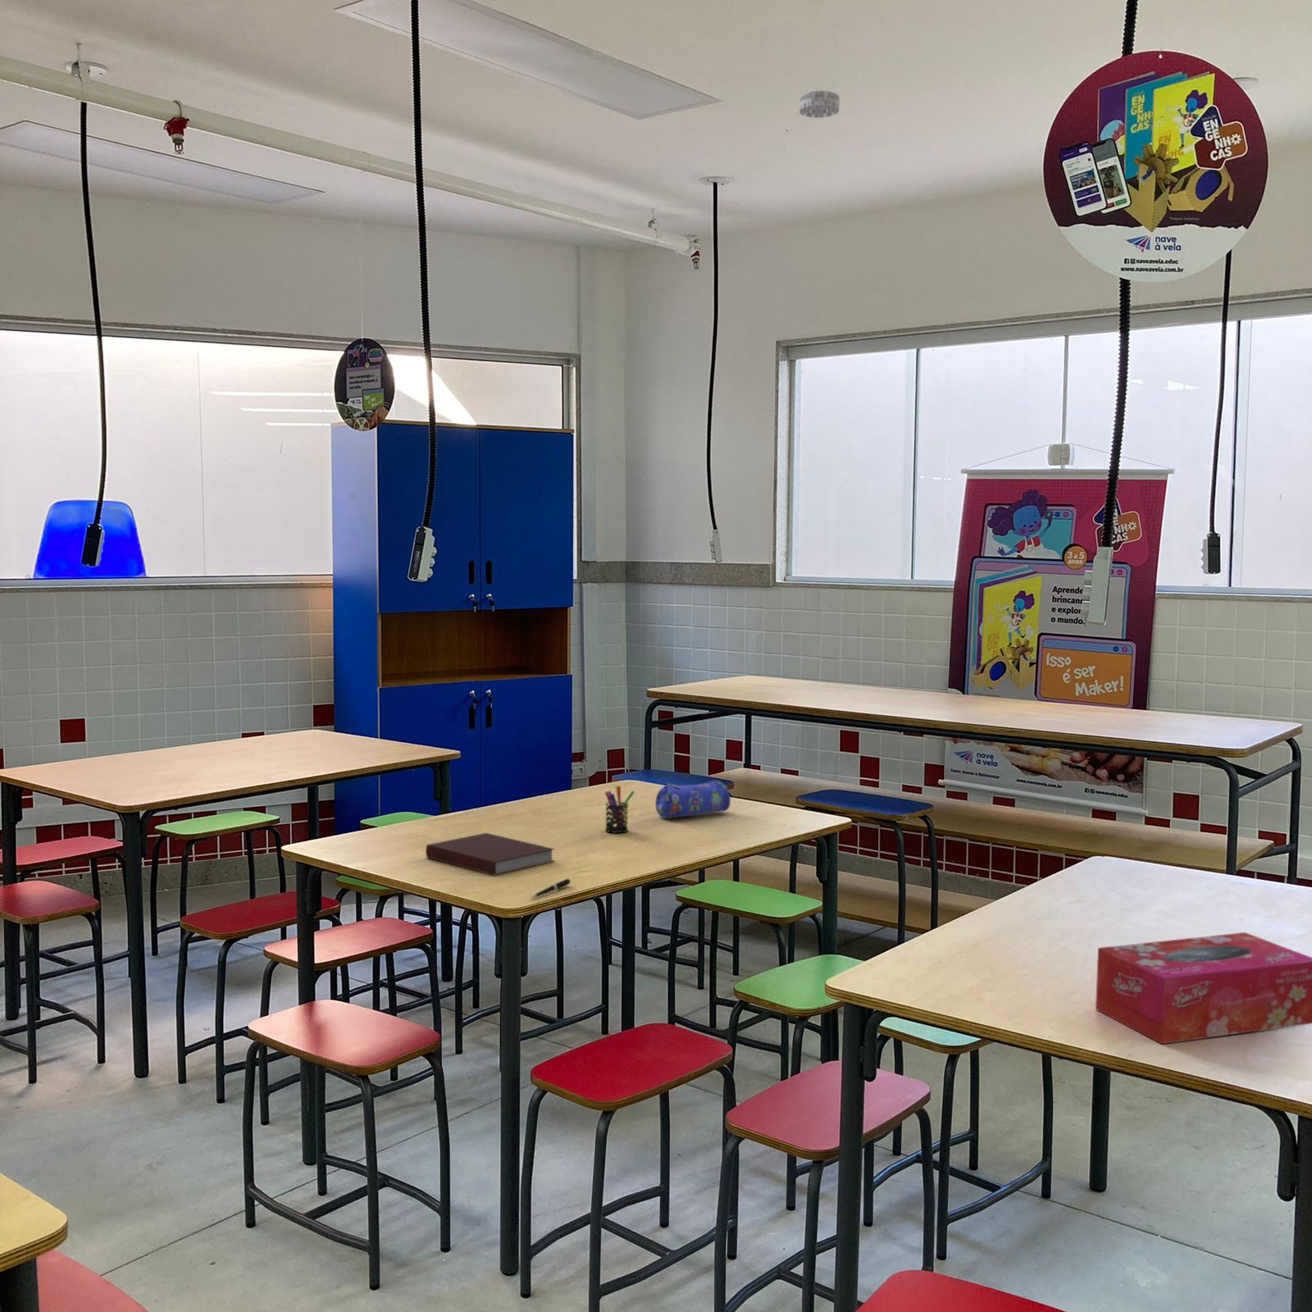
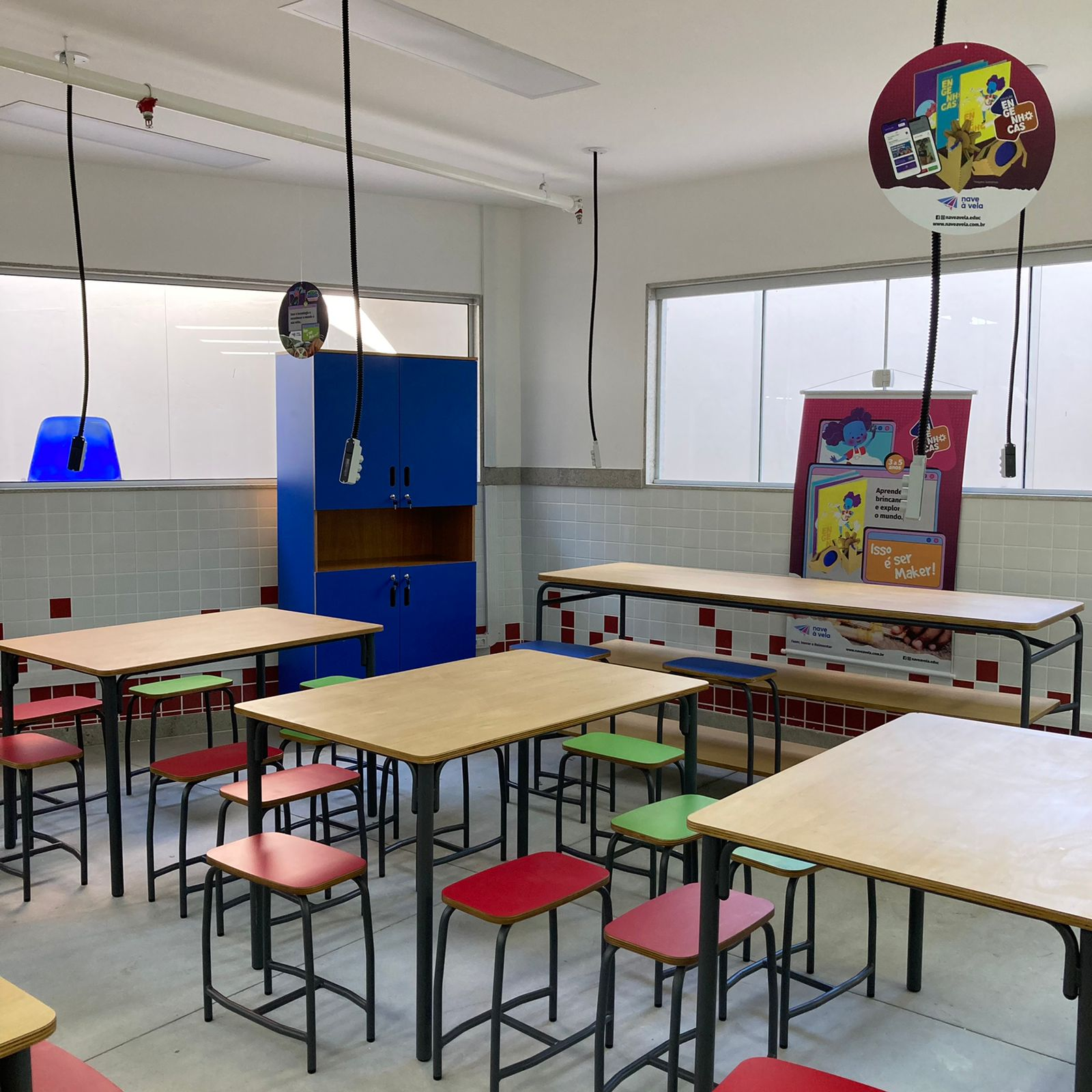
- tissue box [1095,931,1312,1045]
- pen [530,877,572,899]
- notebook [425,833,555,876]
- pen holder [604,785,636,834]
- pencil case [655,779,732,819]
- smoke detector [798,89,841,119]
